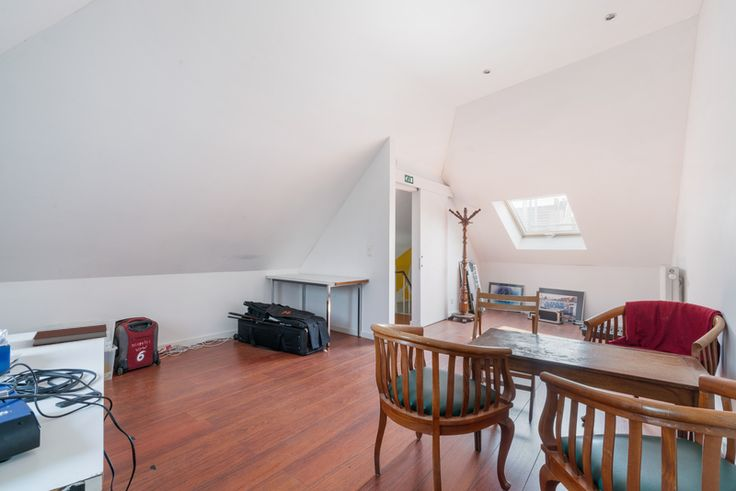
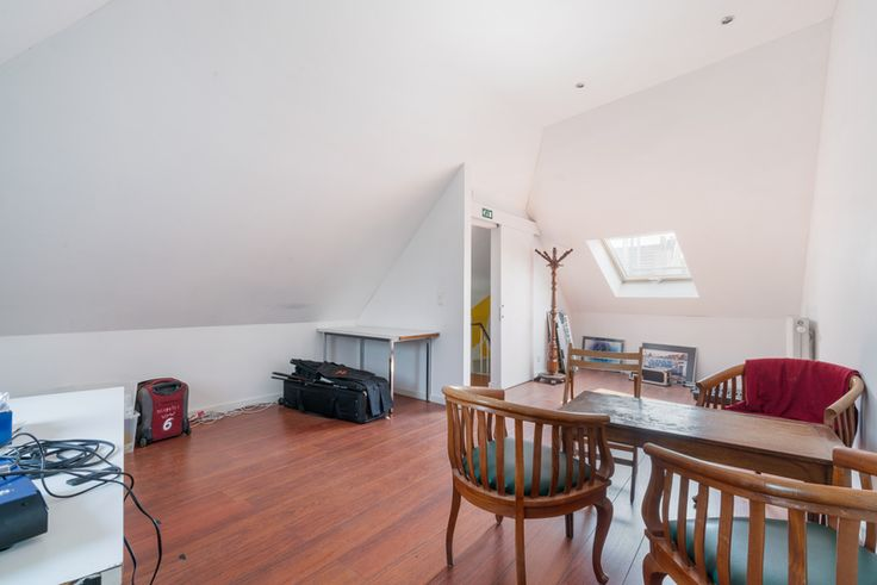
- book [32,323,108,347]
